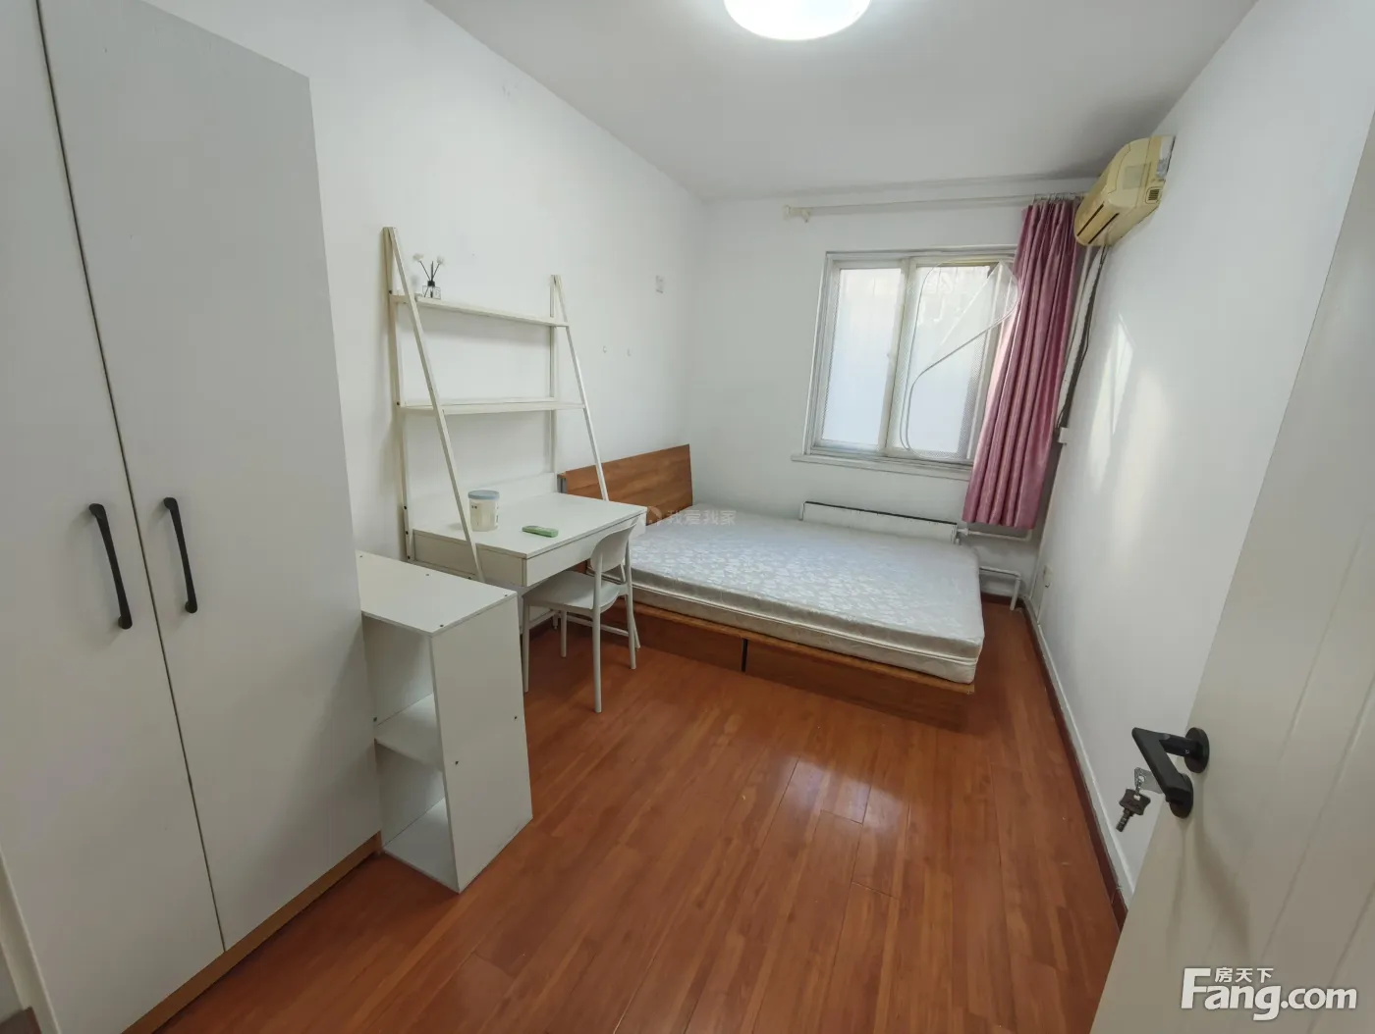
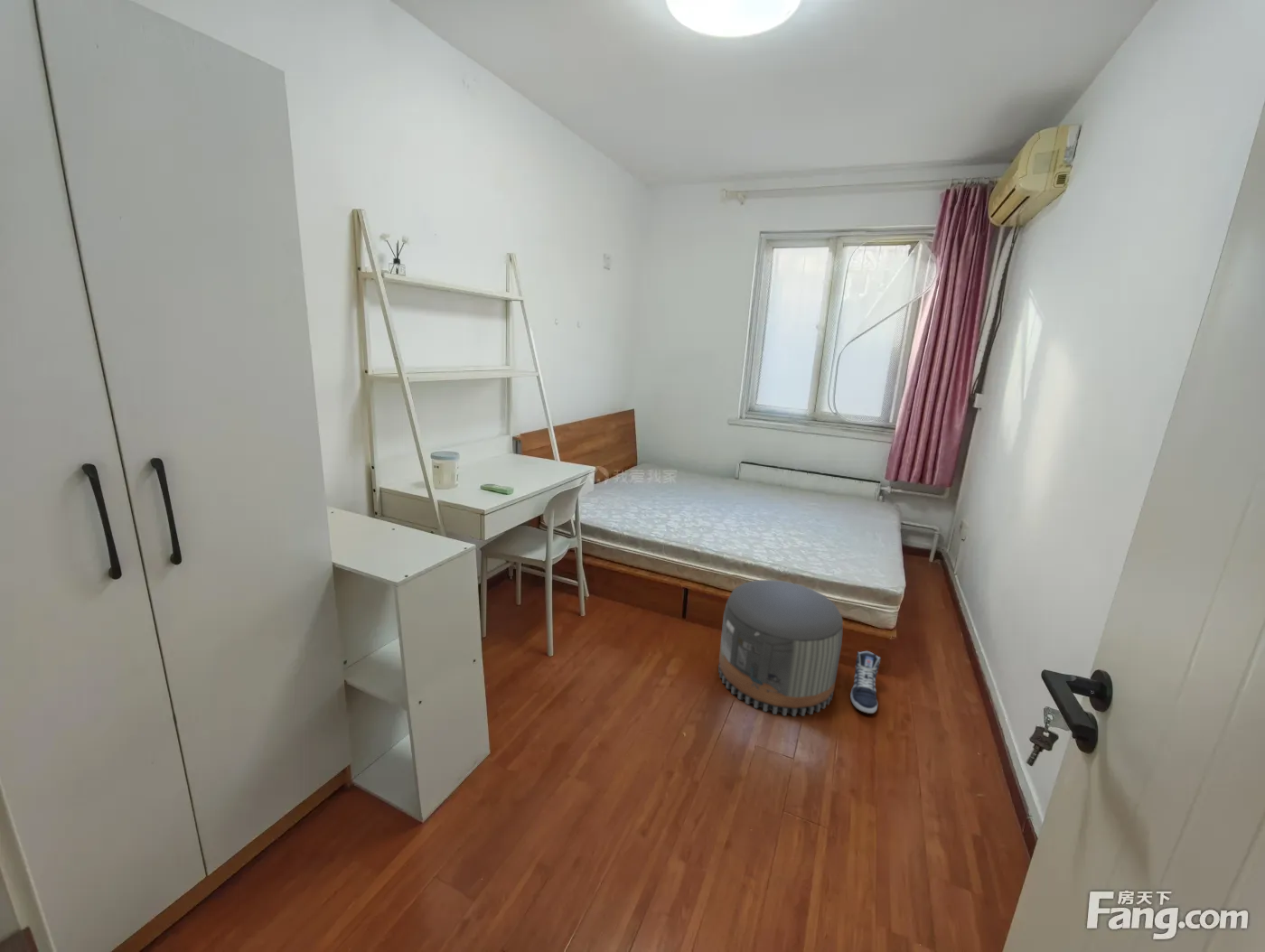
+ sneaker [849,650,882,714]
+ pouf [717,579,844,717]
